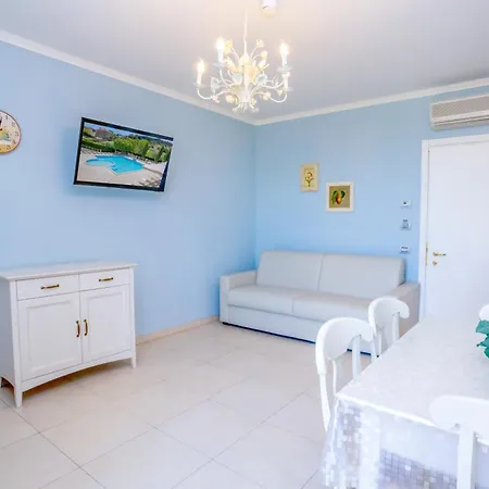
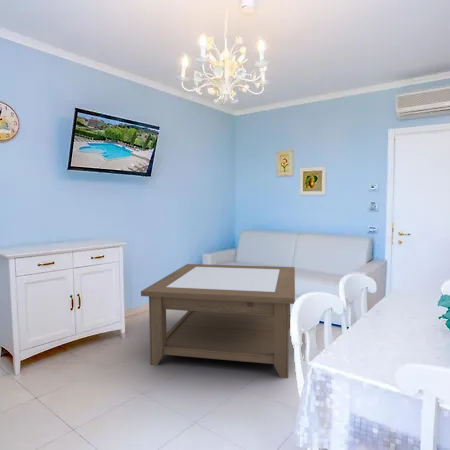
+ coffee table [140,263,296,379]
